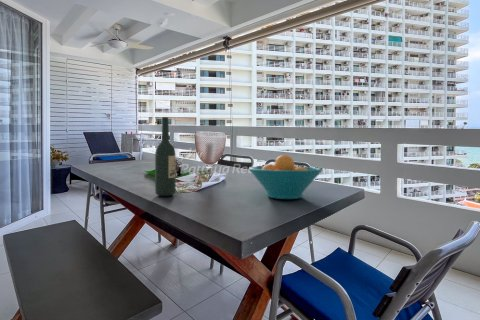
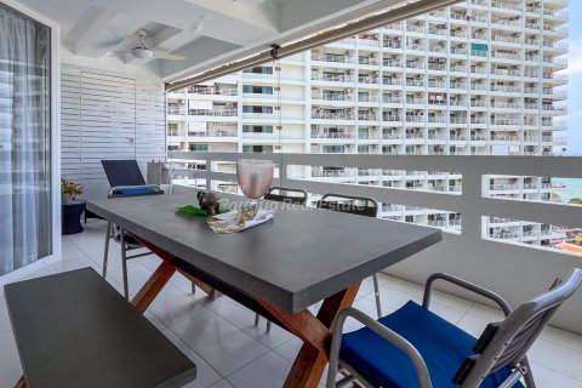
- fruit bowl [248,154,324,200]
- wine bottle [154,116,177,197]
